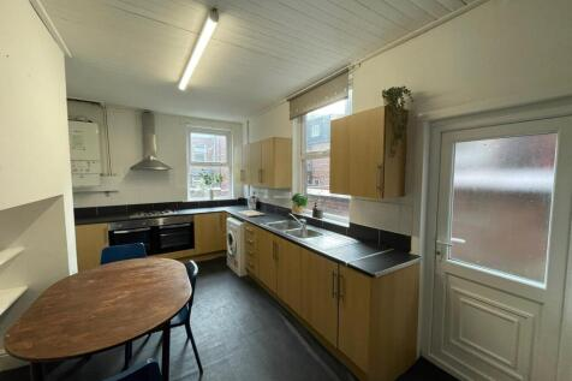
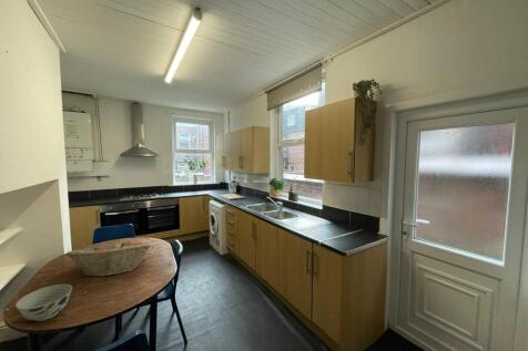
+ fruit basket [65,239,152,278]
+ bowl [14,283,73,322]
